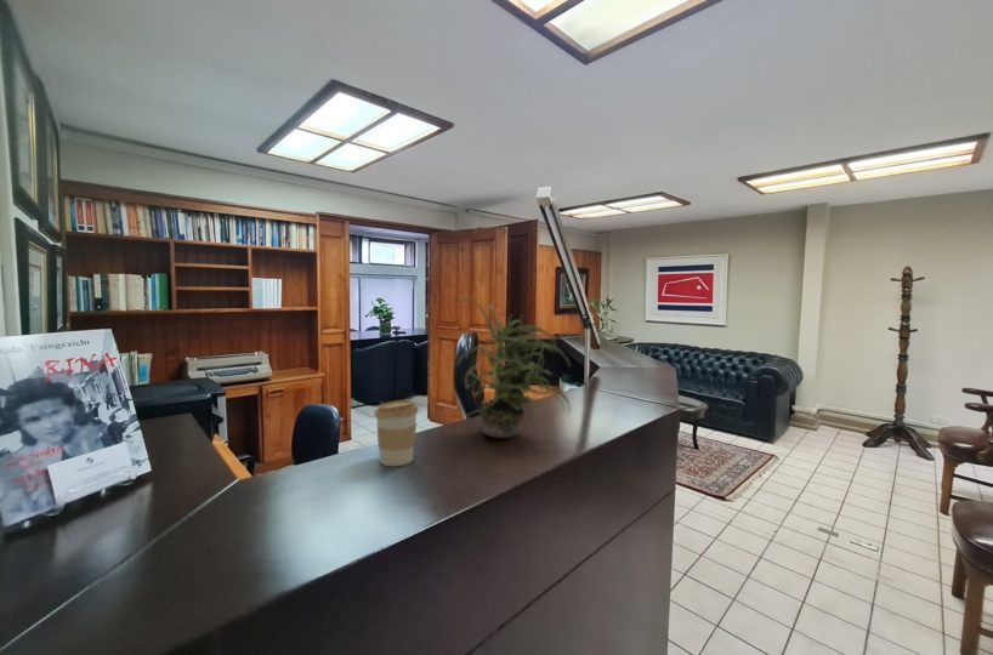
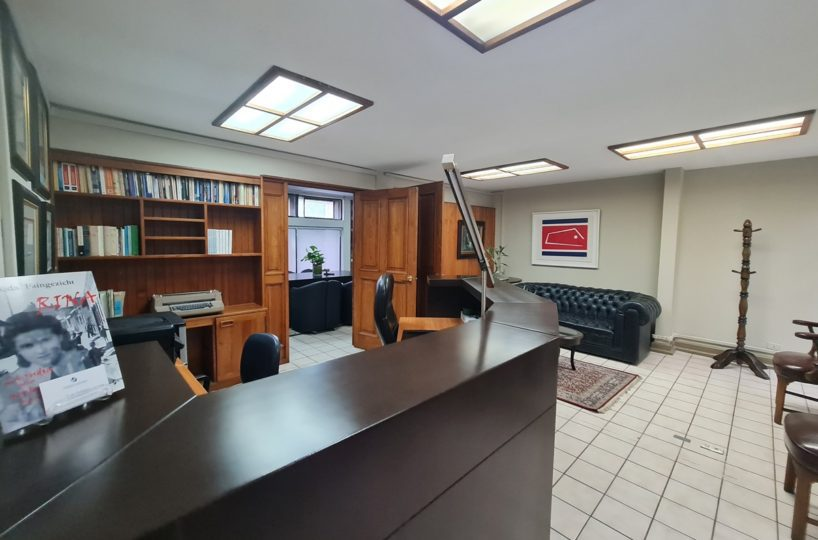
- coffee cup [373,399,420,467]
- potted plant [456,298,572,439]
